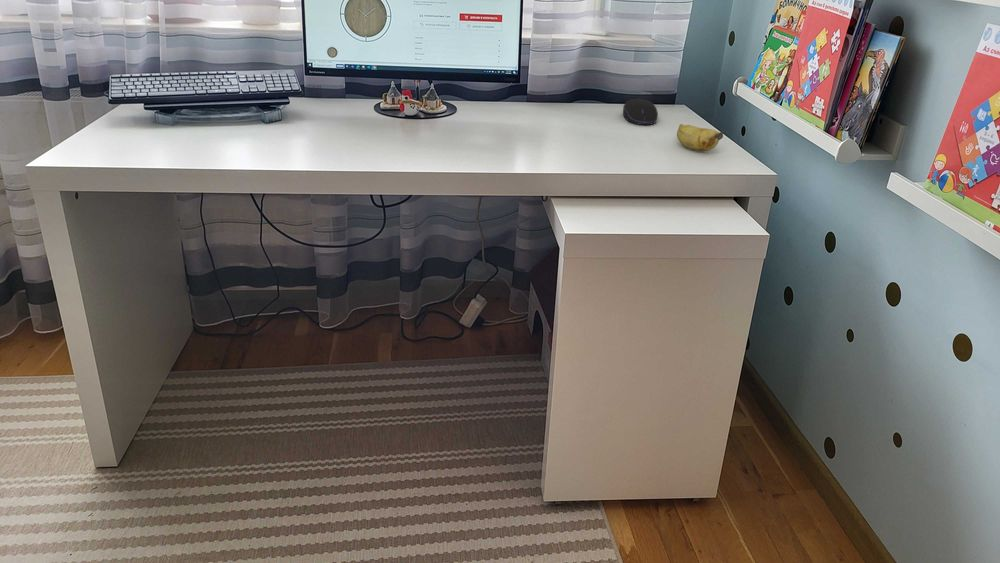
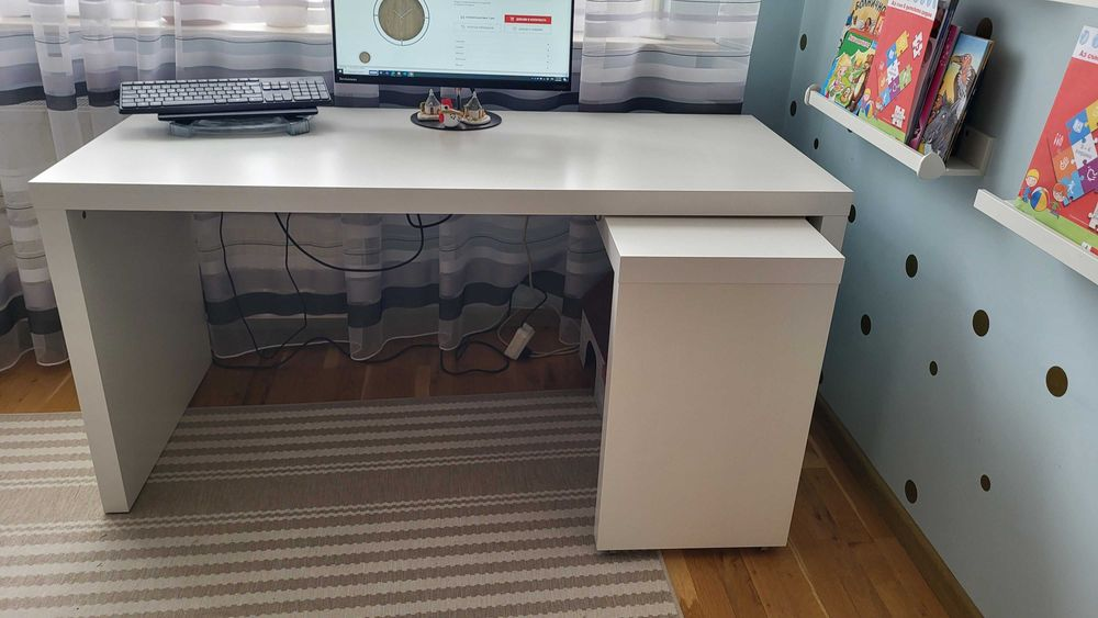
- banana [676,123,724,152]
- computer mouse [622,98,659,126]
